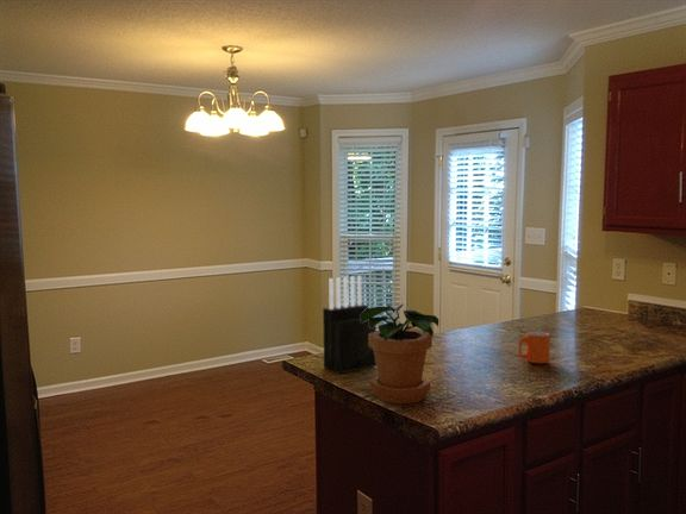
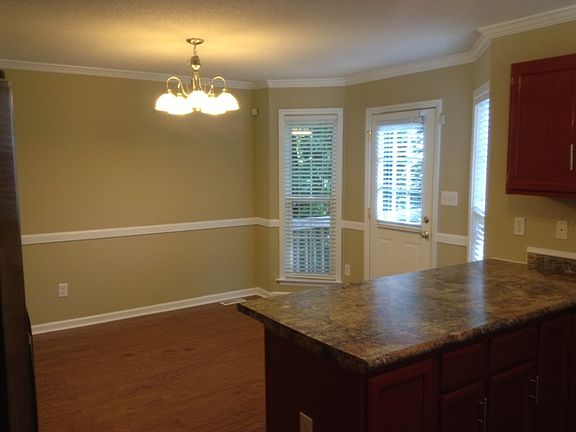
- mug [517,330,551,365]
- potted plant [361,303,439,405]
- knife block [322,275,378,375]
